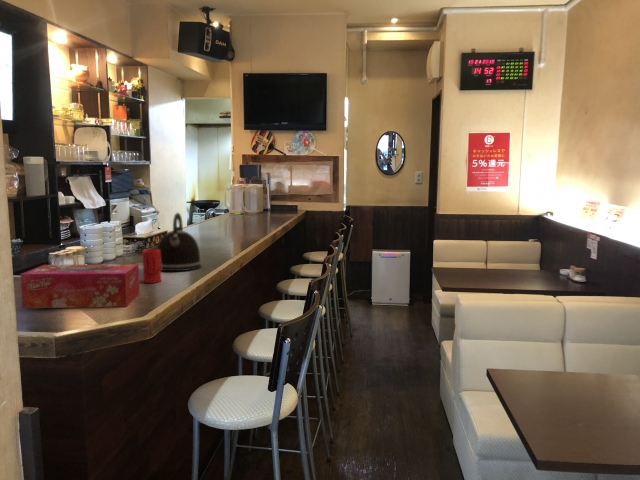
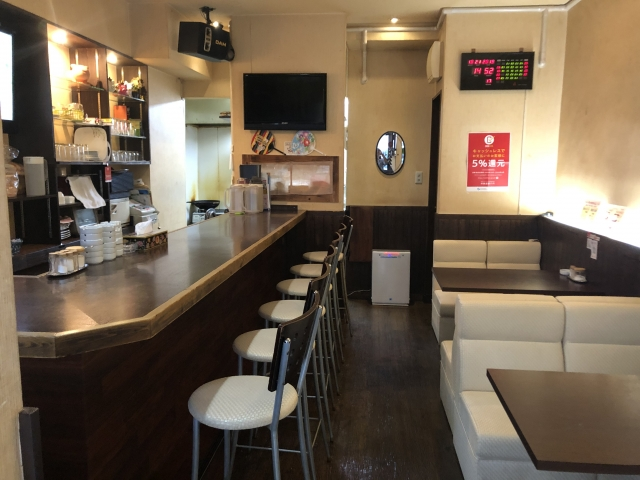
- cup [142,248,162,284]
- tissue box [19,263,140,309]
- kettle [156,212,203,272]
